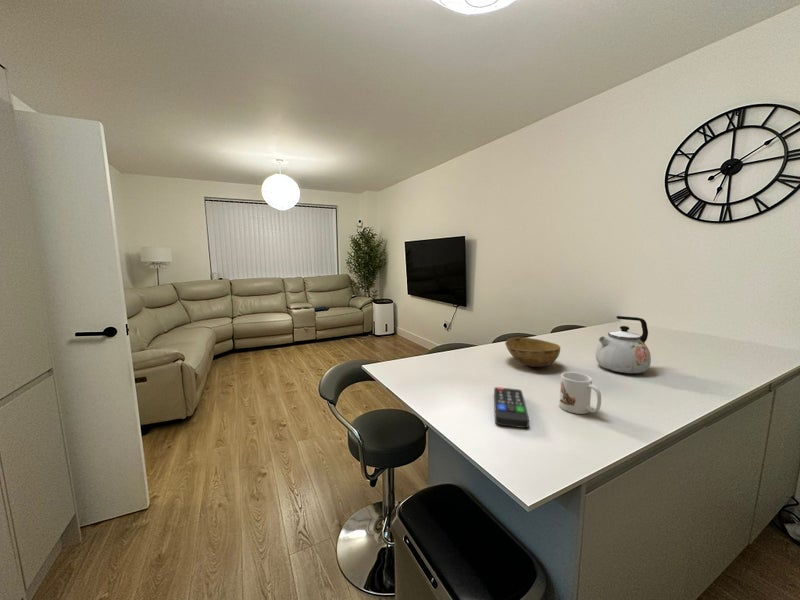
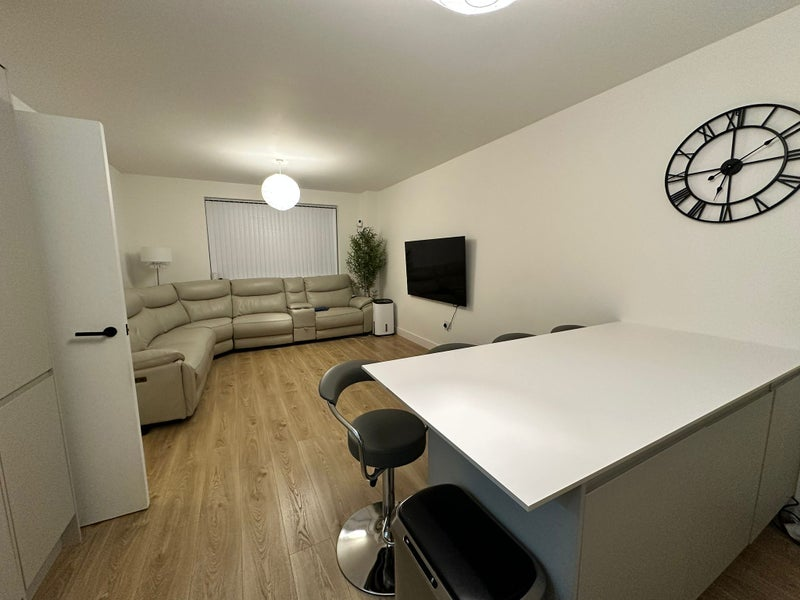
- remote control [493,386,530,429]
- kettle [594,315,652,374]
- mug [558,371,602,415]
- bowl [504,336,561,368]
